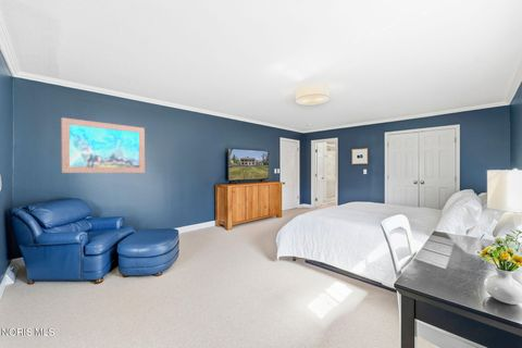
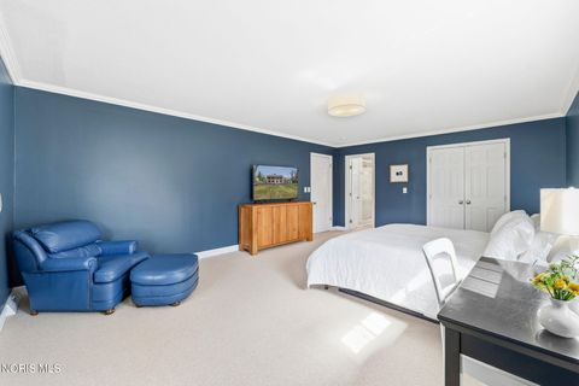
- wall art [60,116,146,174]
